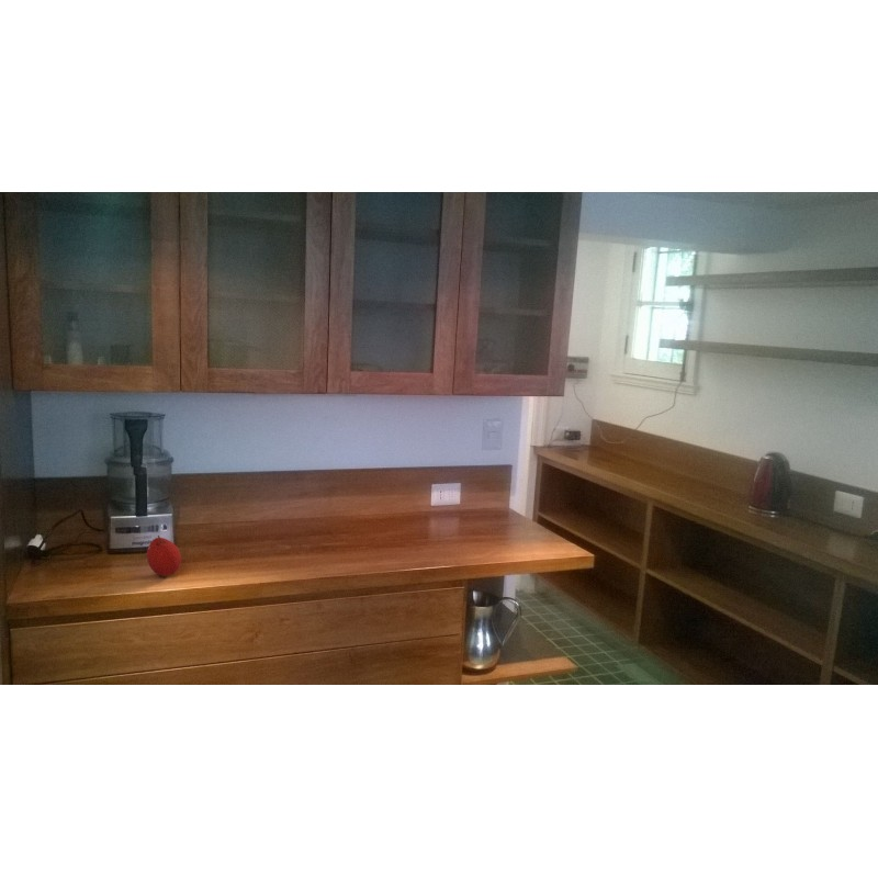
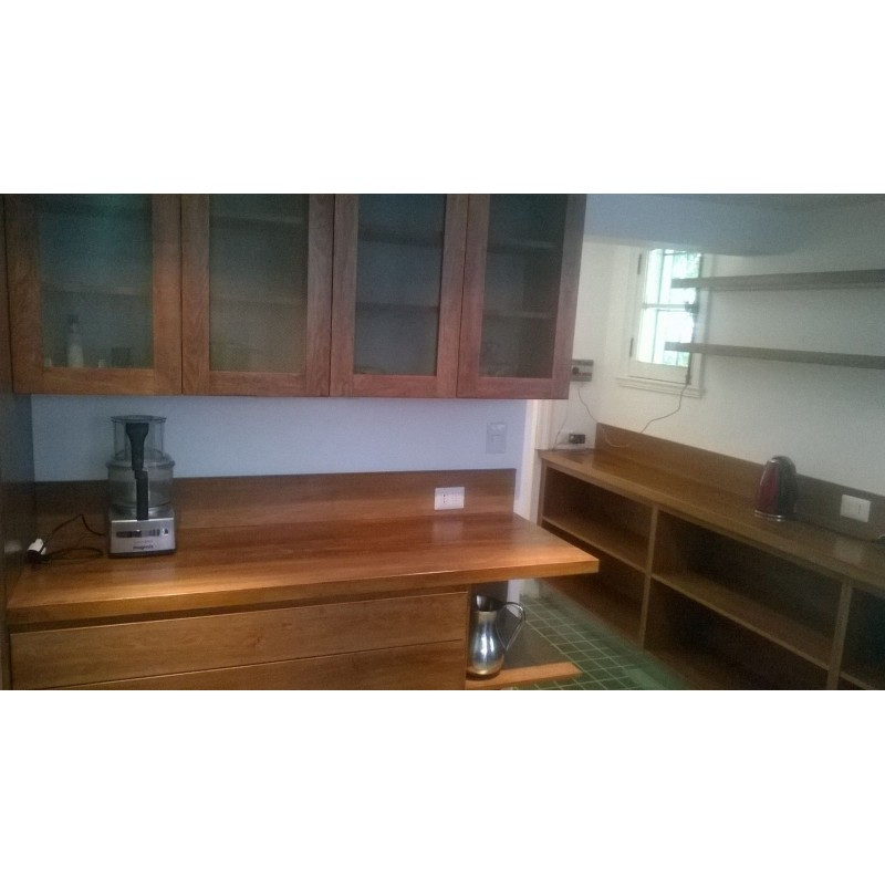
- fruit [146,534,182,577]
